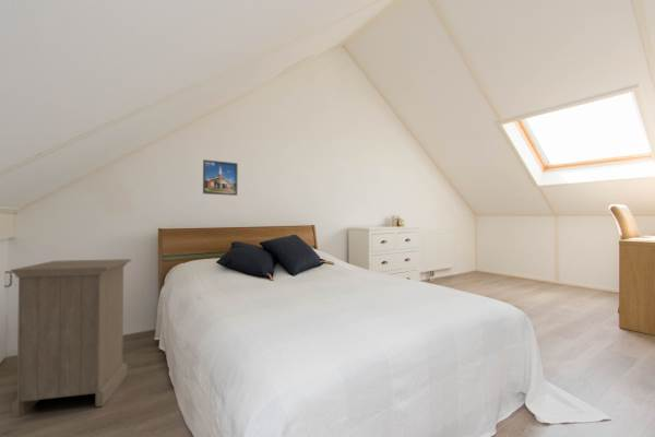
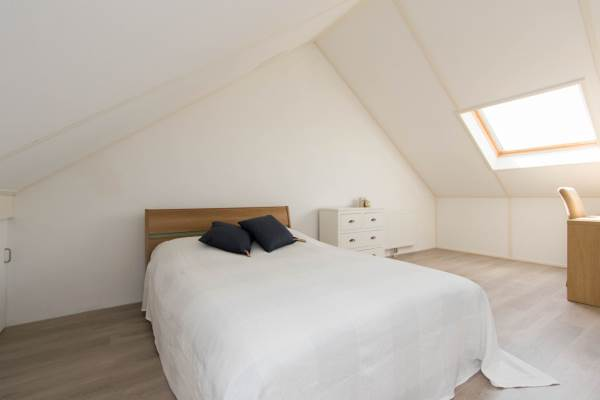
- nightstand [10,258,132,418]
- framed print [202,158,239,197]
